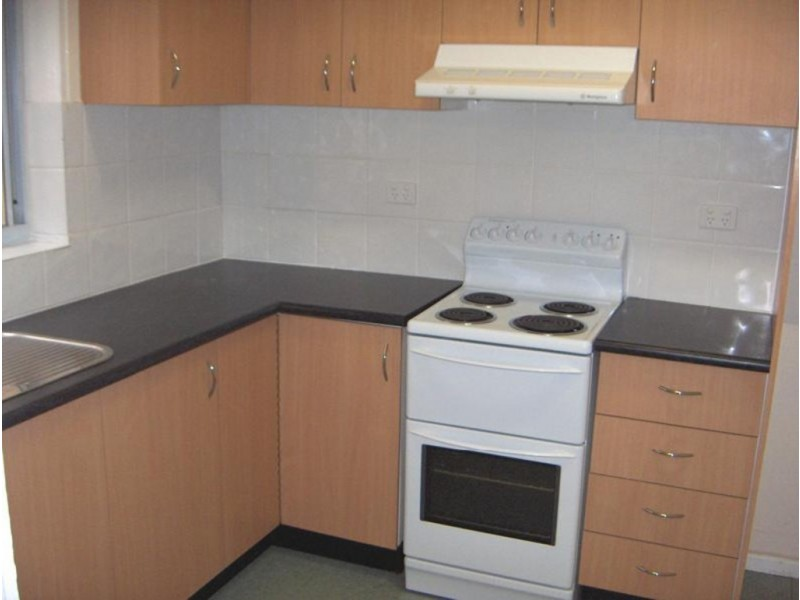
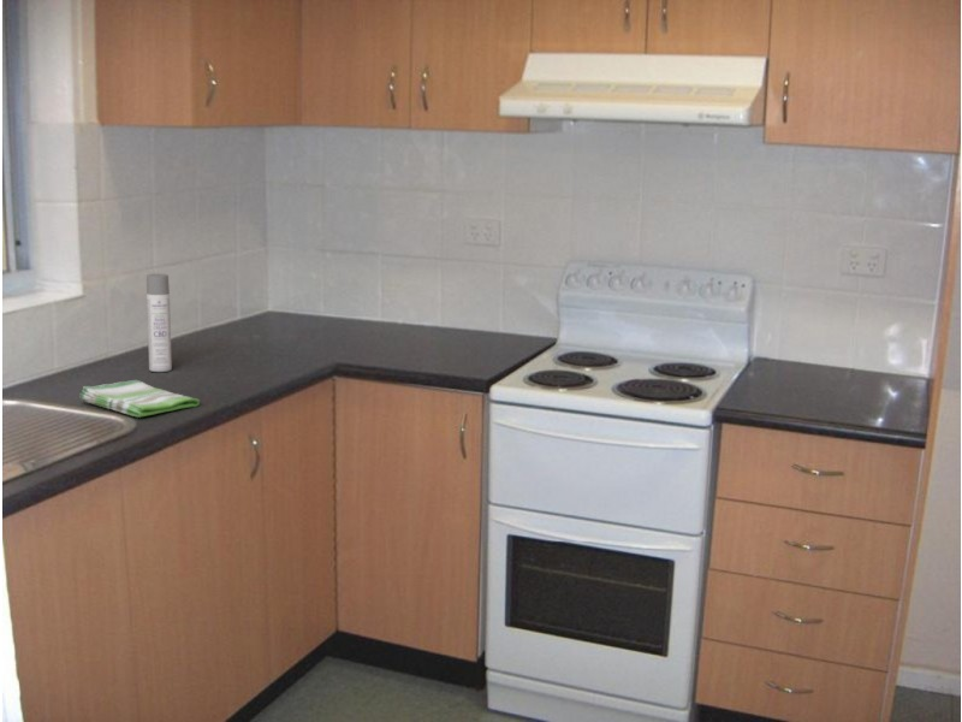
+ dish towel [78,379,201,419]
+ spray bottle [146,273,173,373]
